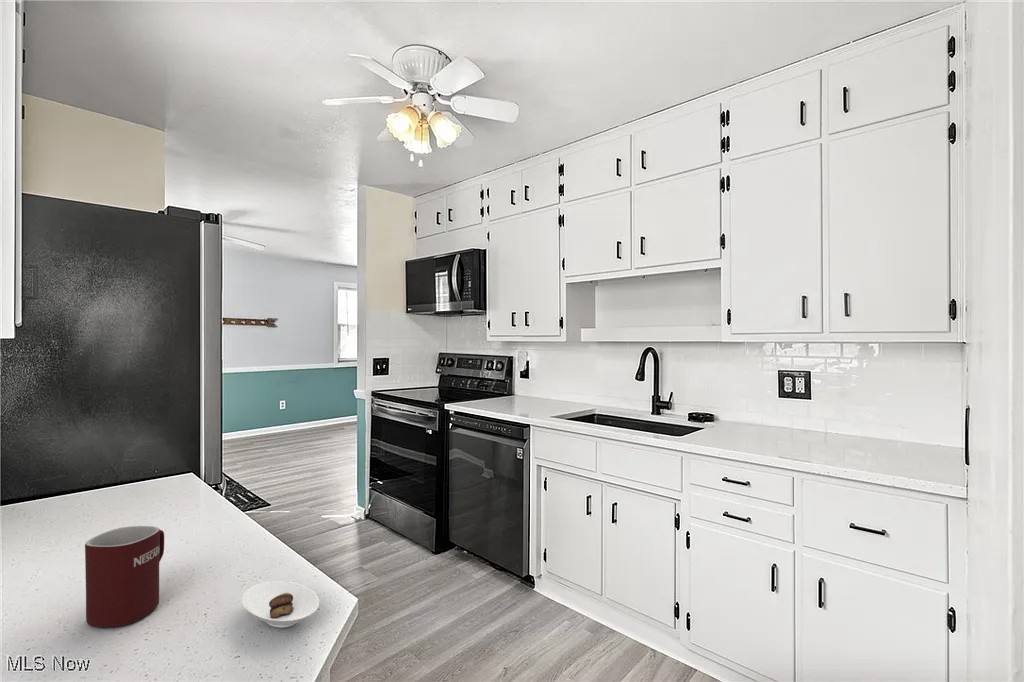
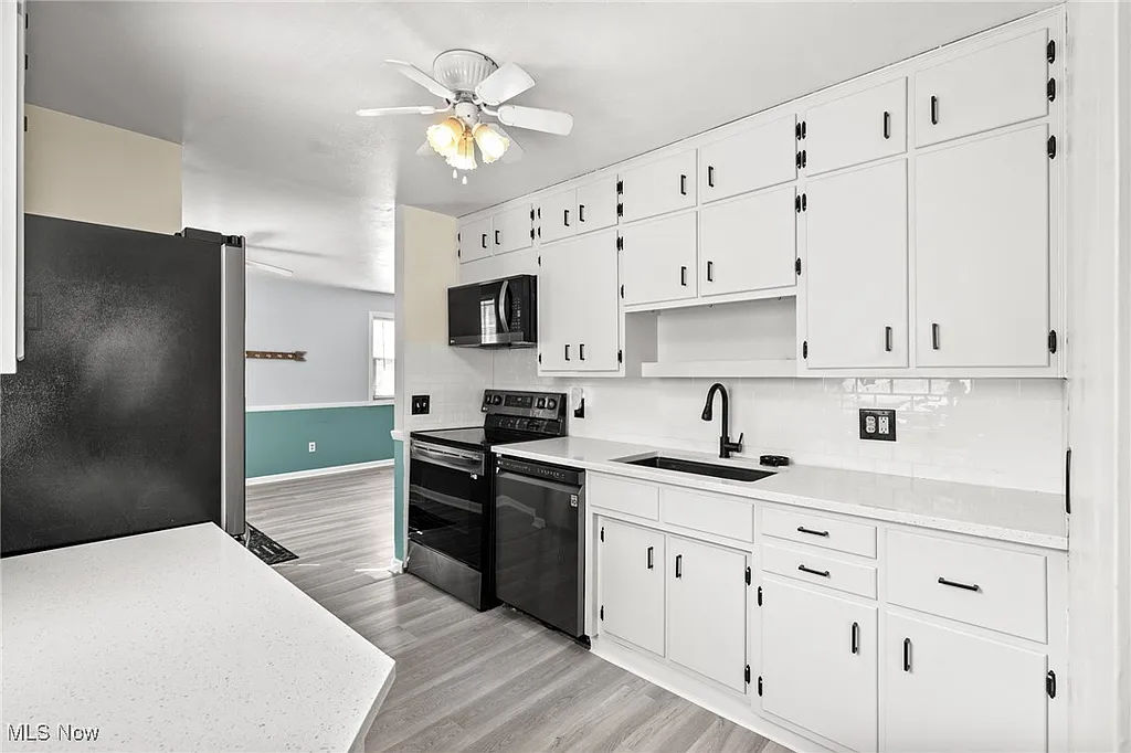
- saucer [241,580,320,629]
- mug [84,525,165,628]
